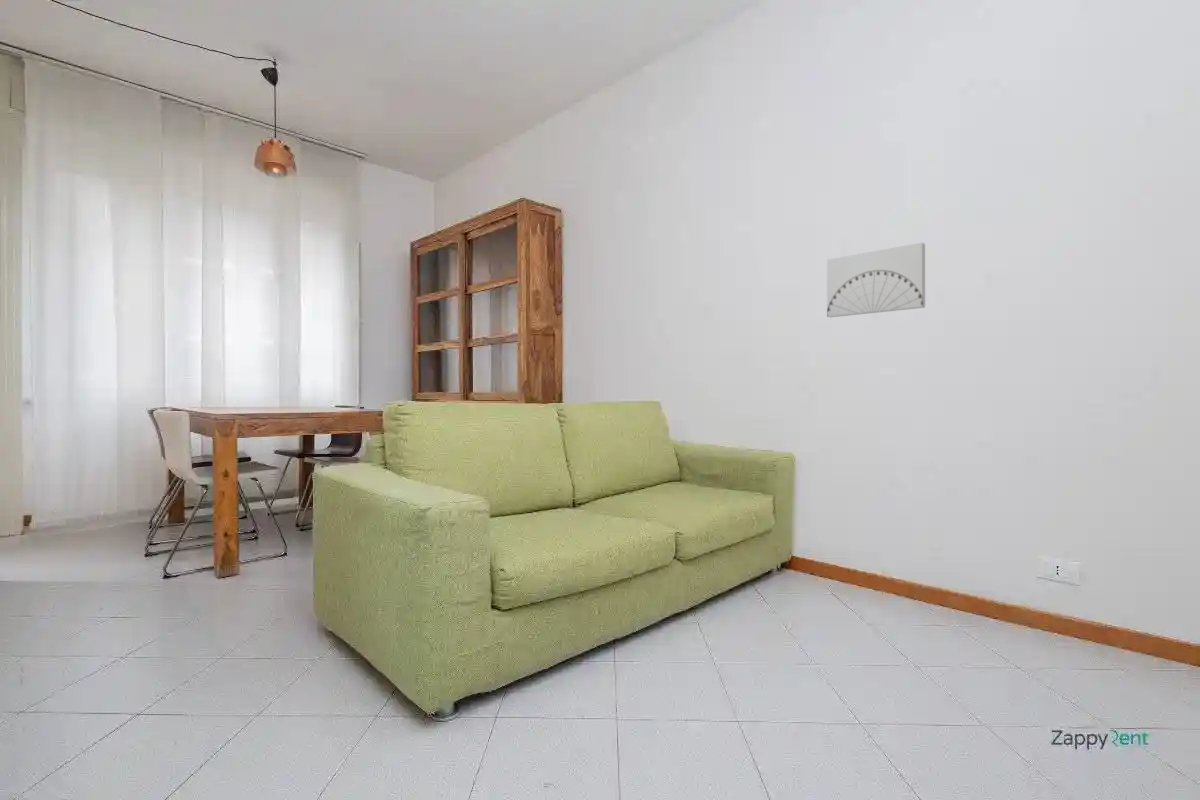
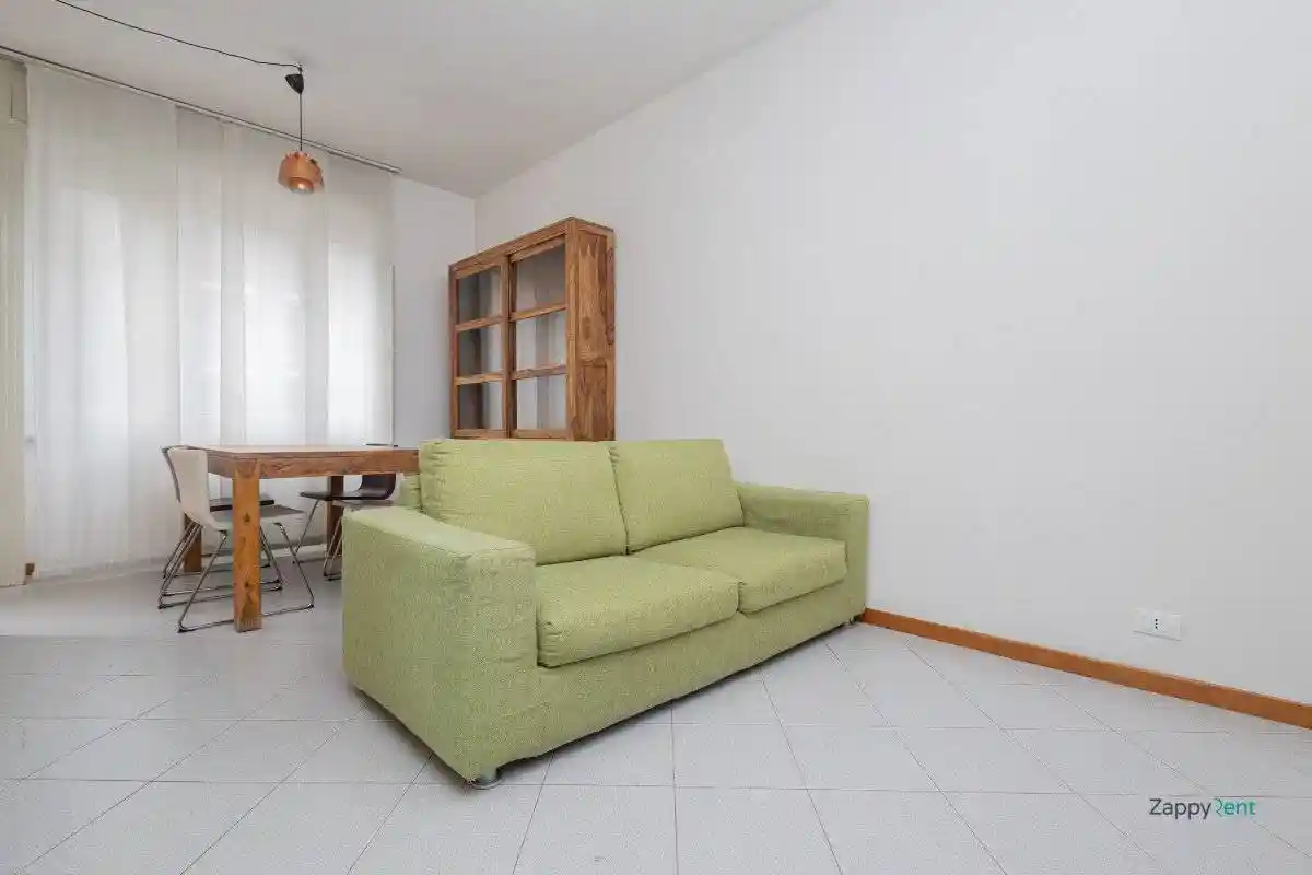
- wall art [826,242,926,318]
